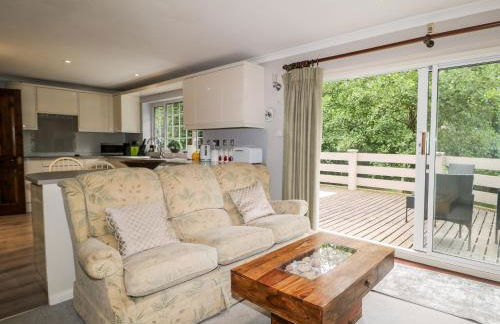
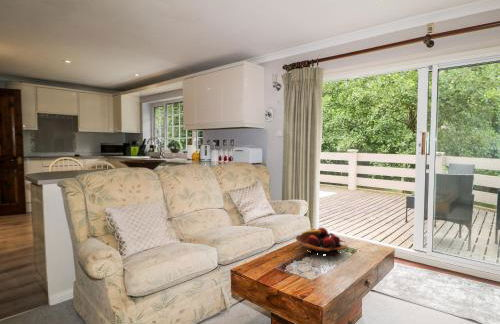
+ fruit basket [295,227,349,257]
